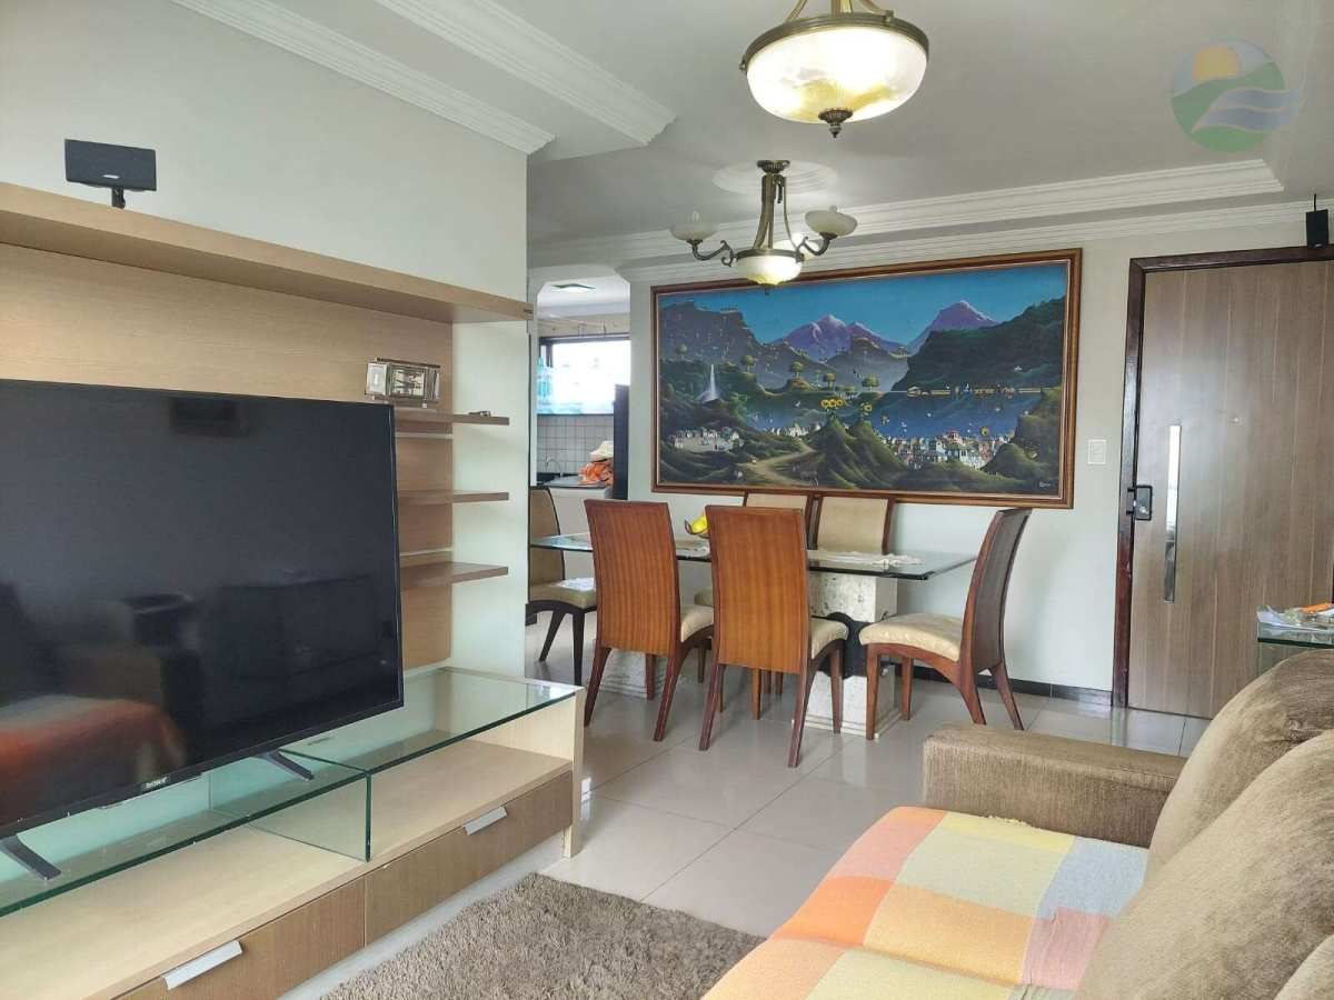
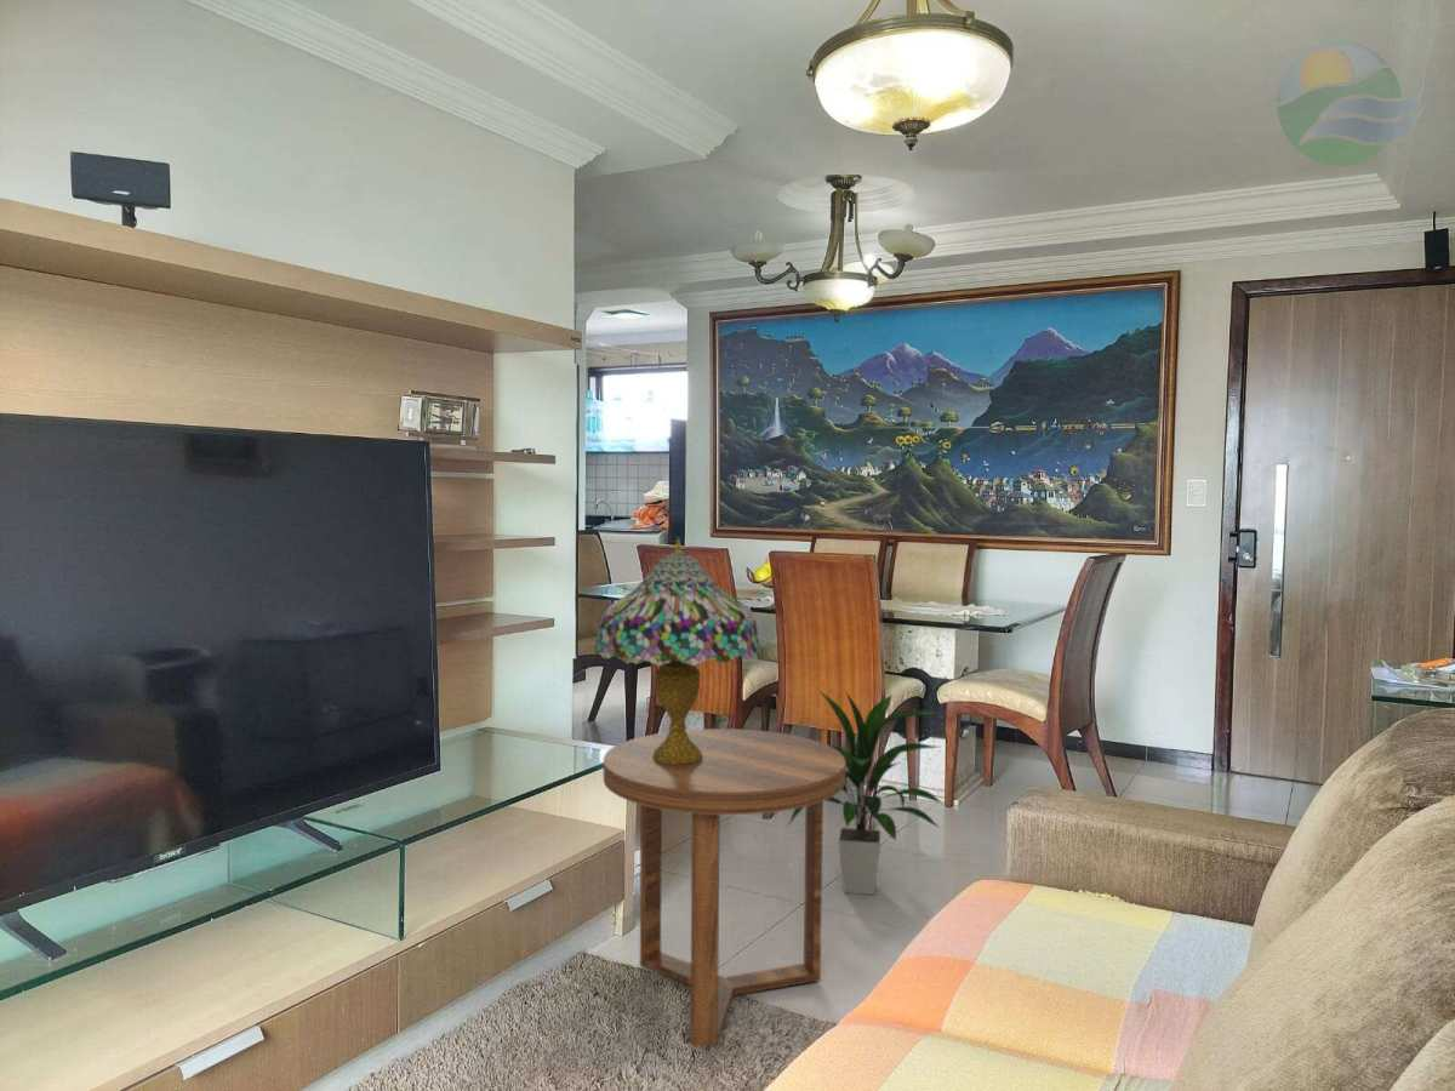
+ side table [603,727,846,1047]
+ table lamp [594,536,761,764]
+ indoor plant [787,687,945,896]
